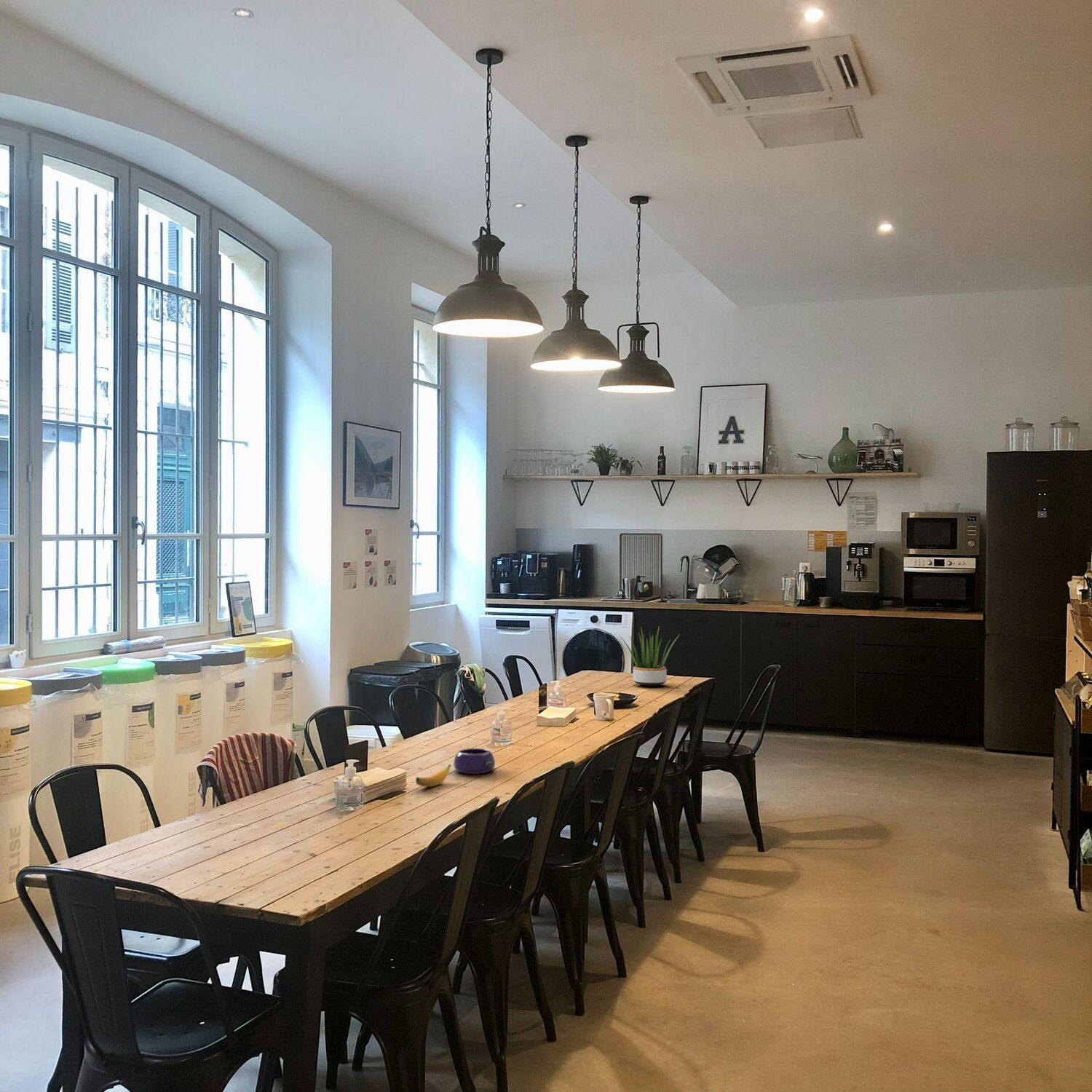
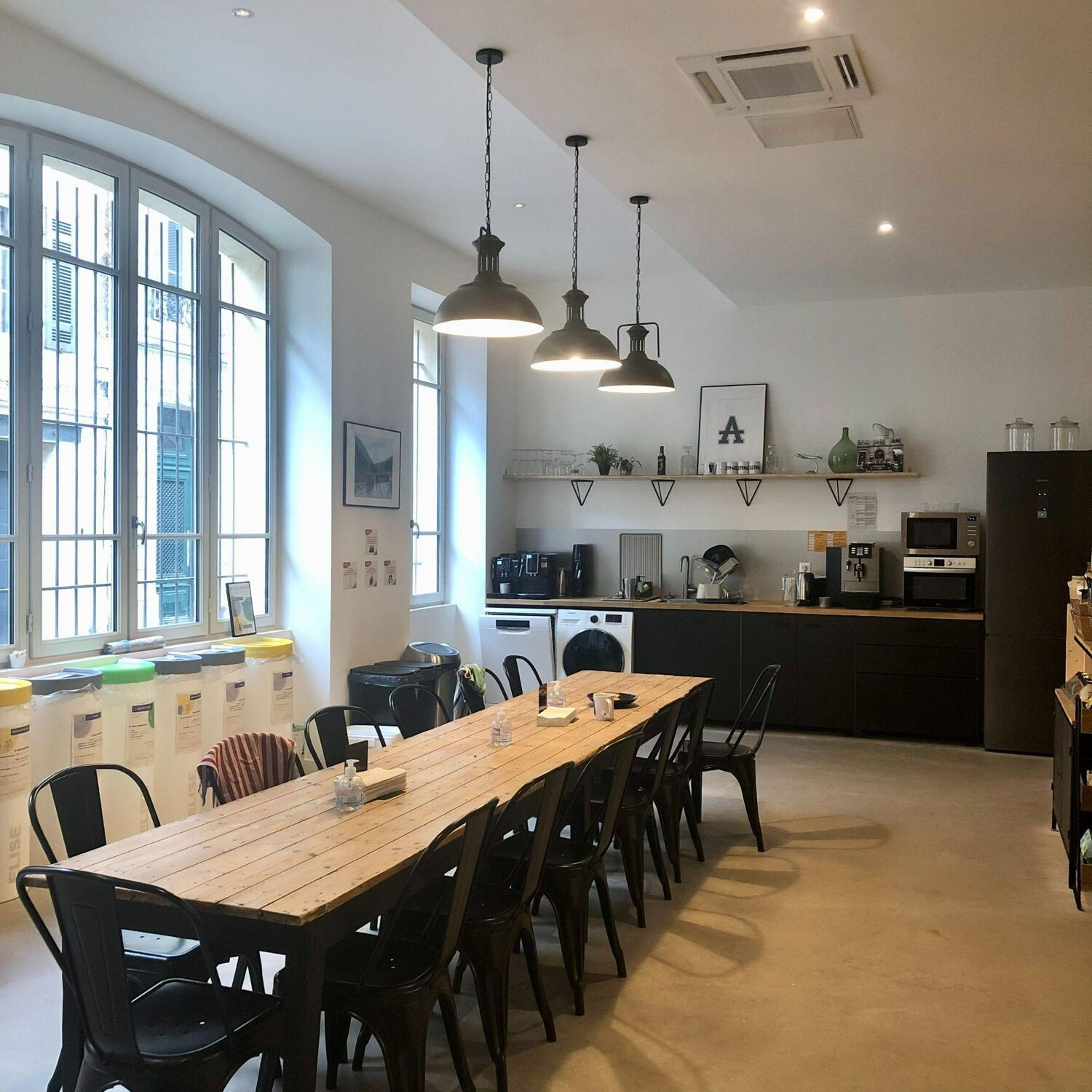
- banana [415,764,451,788]
- potted plant [619,625,681,687]
- bowl [453,748,496,775]
